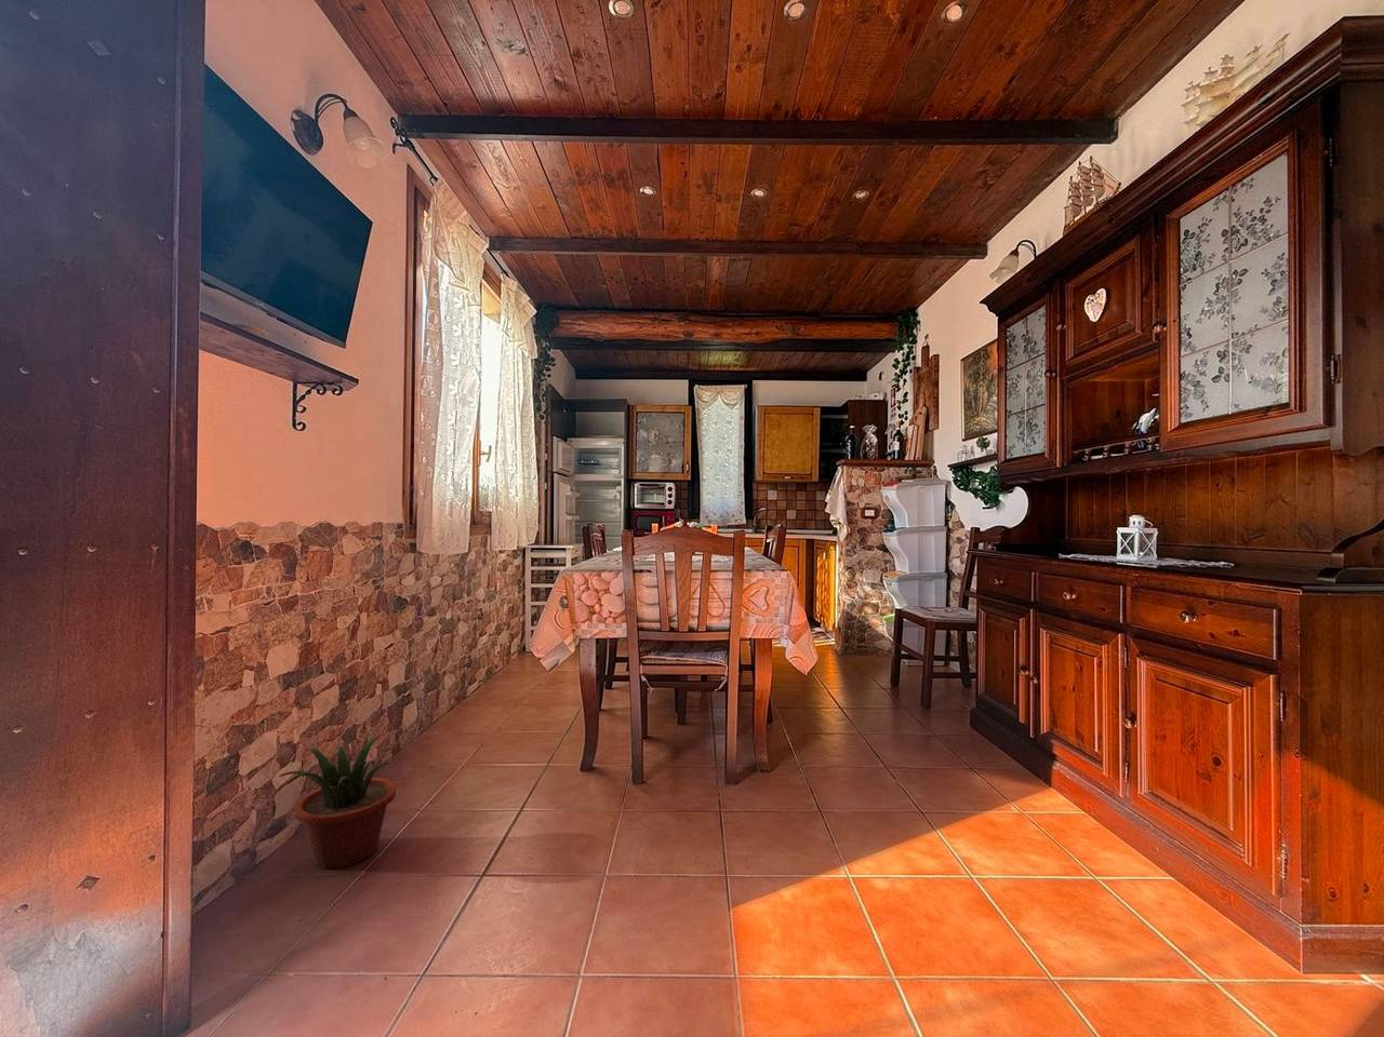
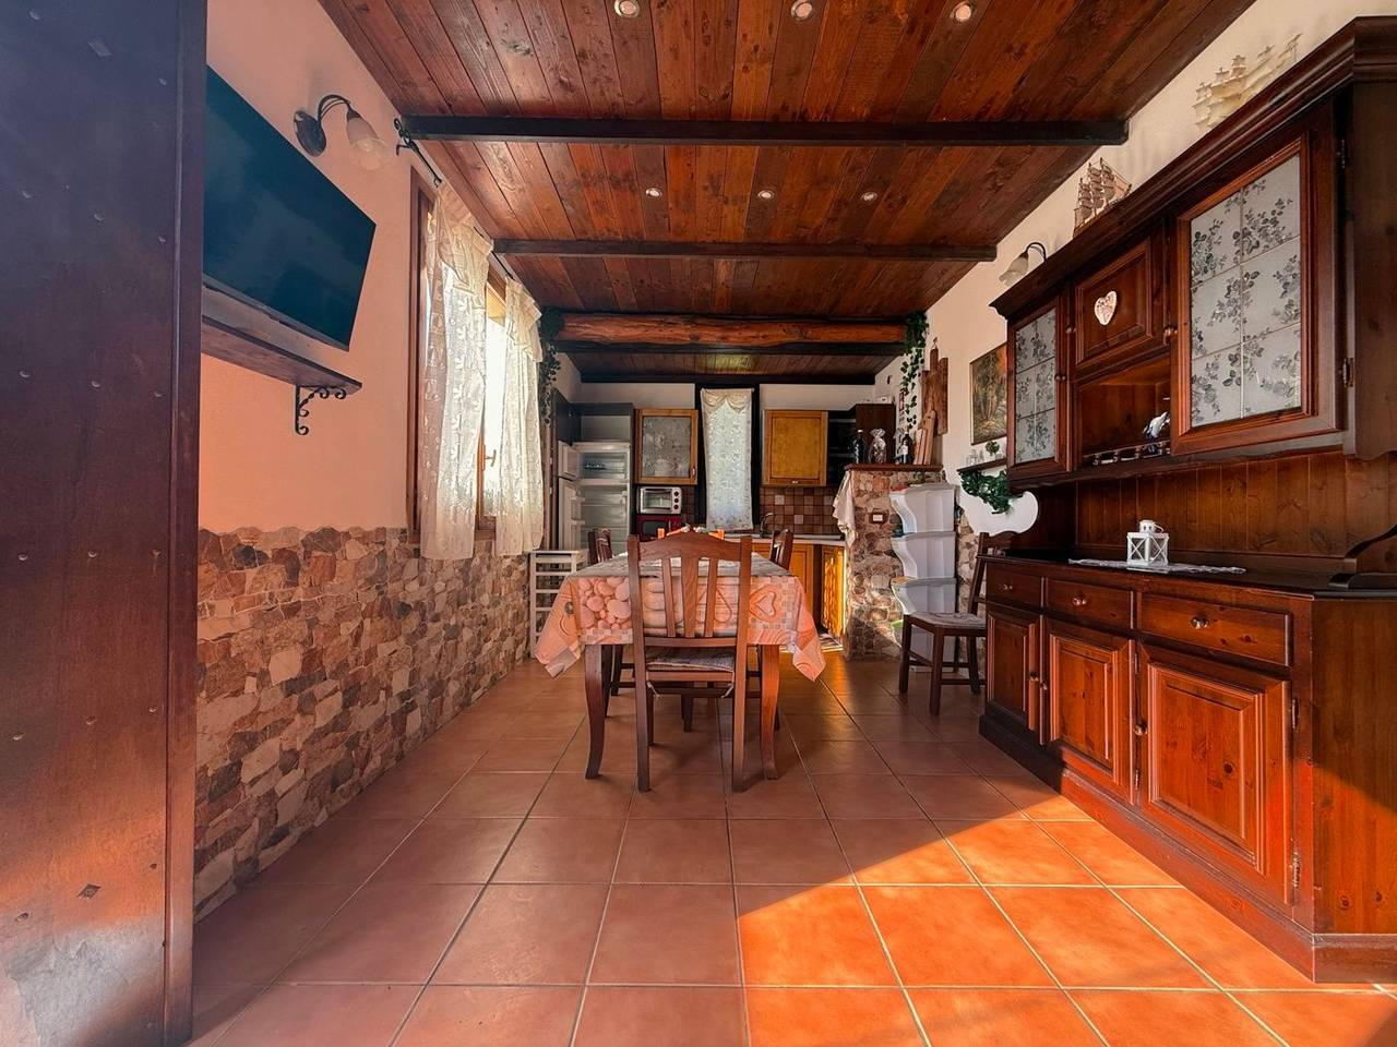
- potted plant [278,734,397,869]
